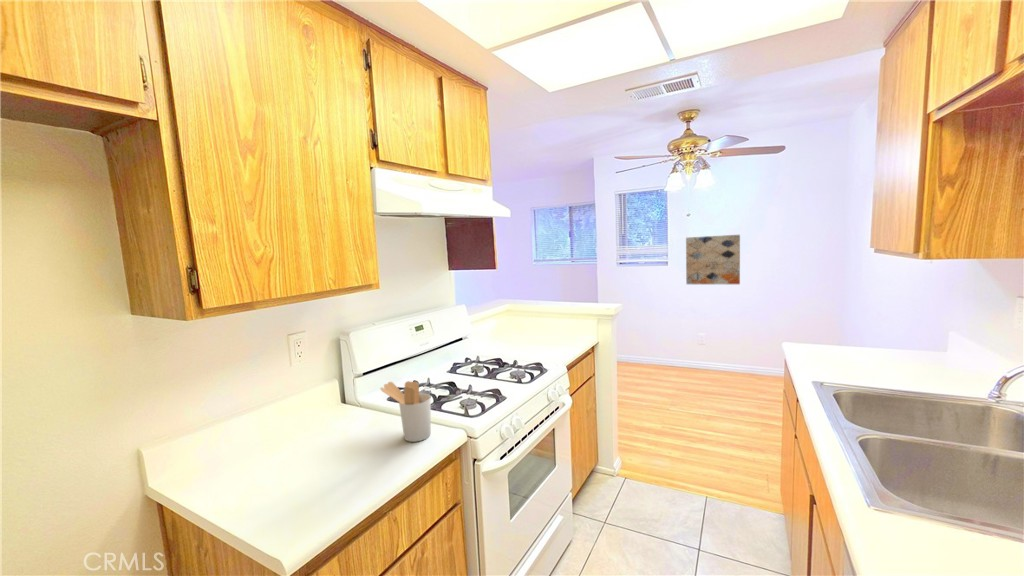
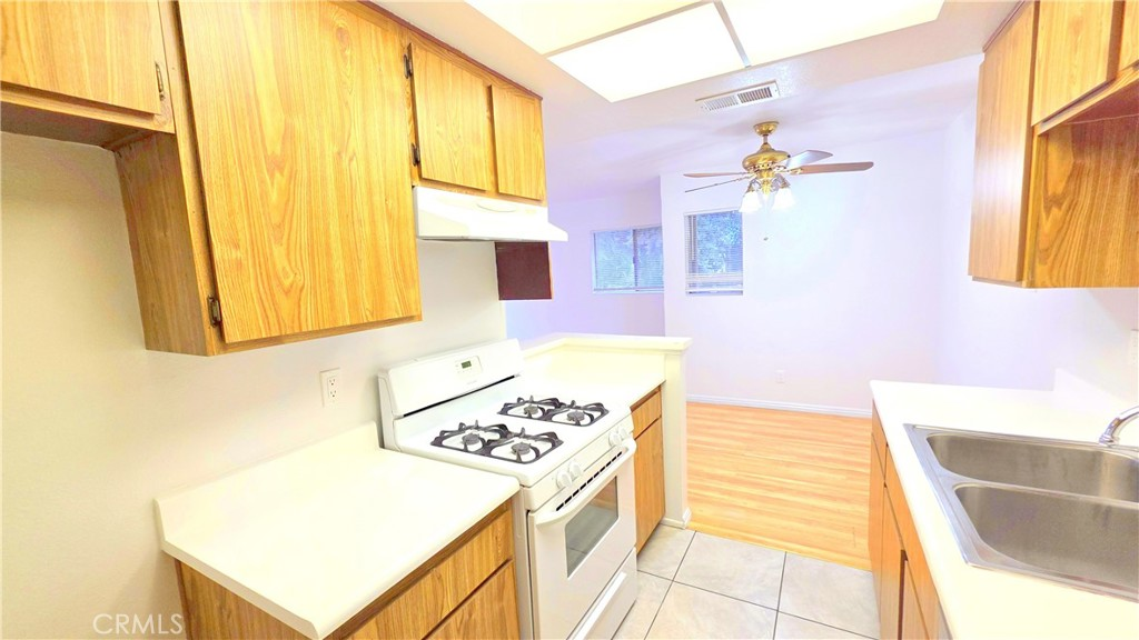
- utensil holder [379,380,432,443]
- wall art [685,234,741,285]
